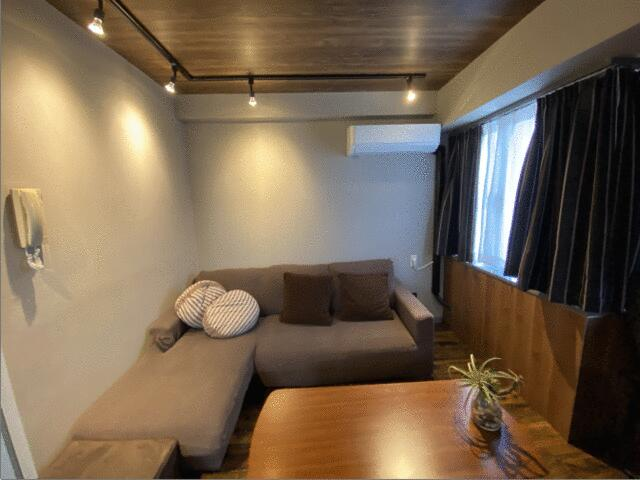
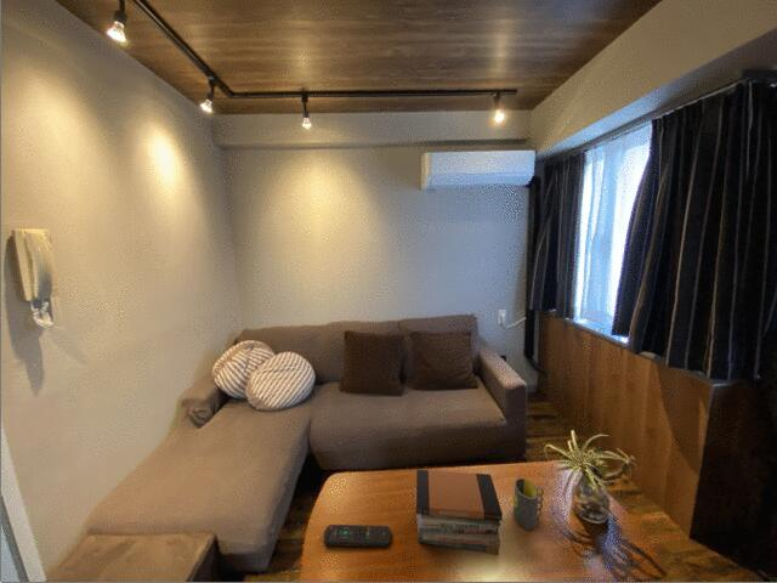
+ remote control [323,523,392,548]
+ book stack [414,469,504,555]
+ mug [512,477,545,531]
